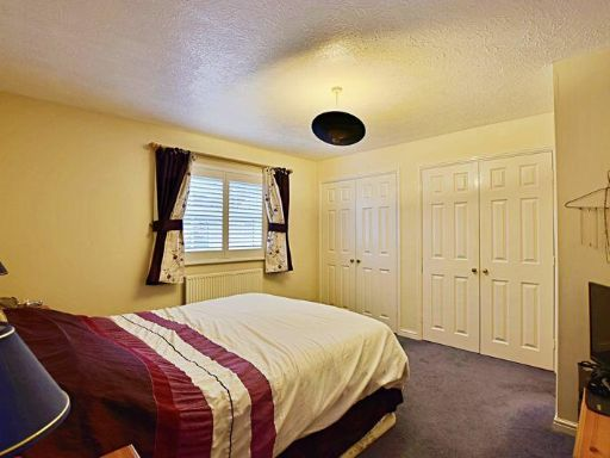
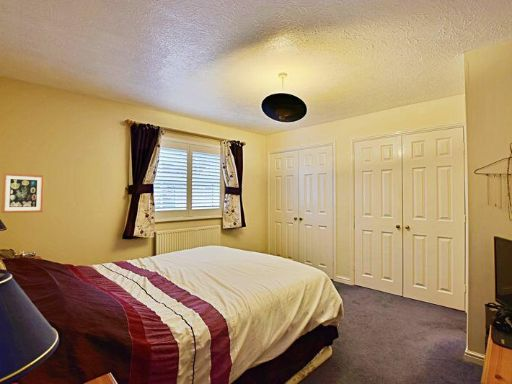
+ wall art [1,172,45,214]
